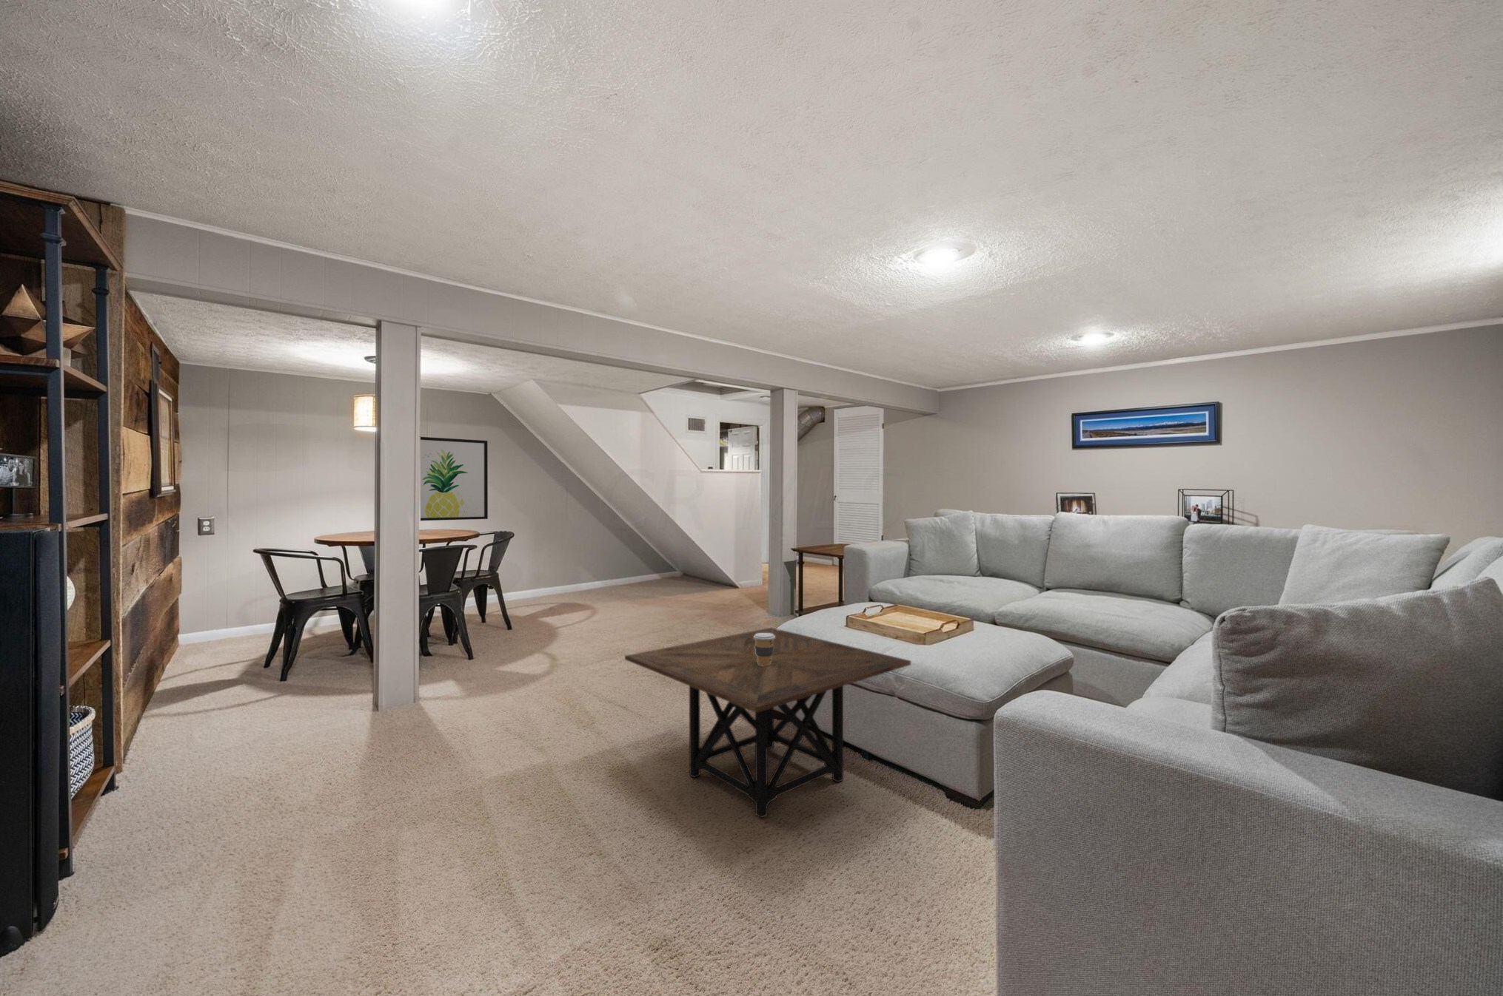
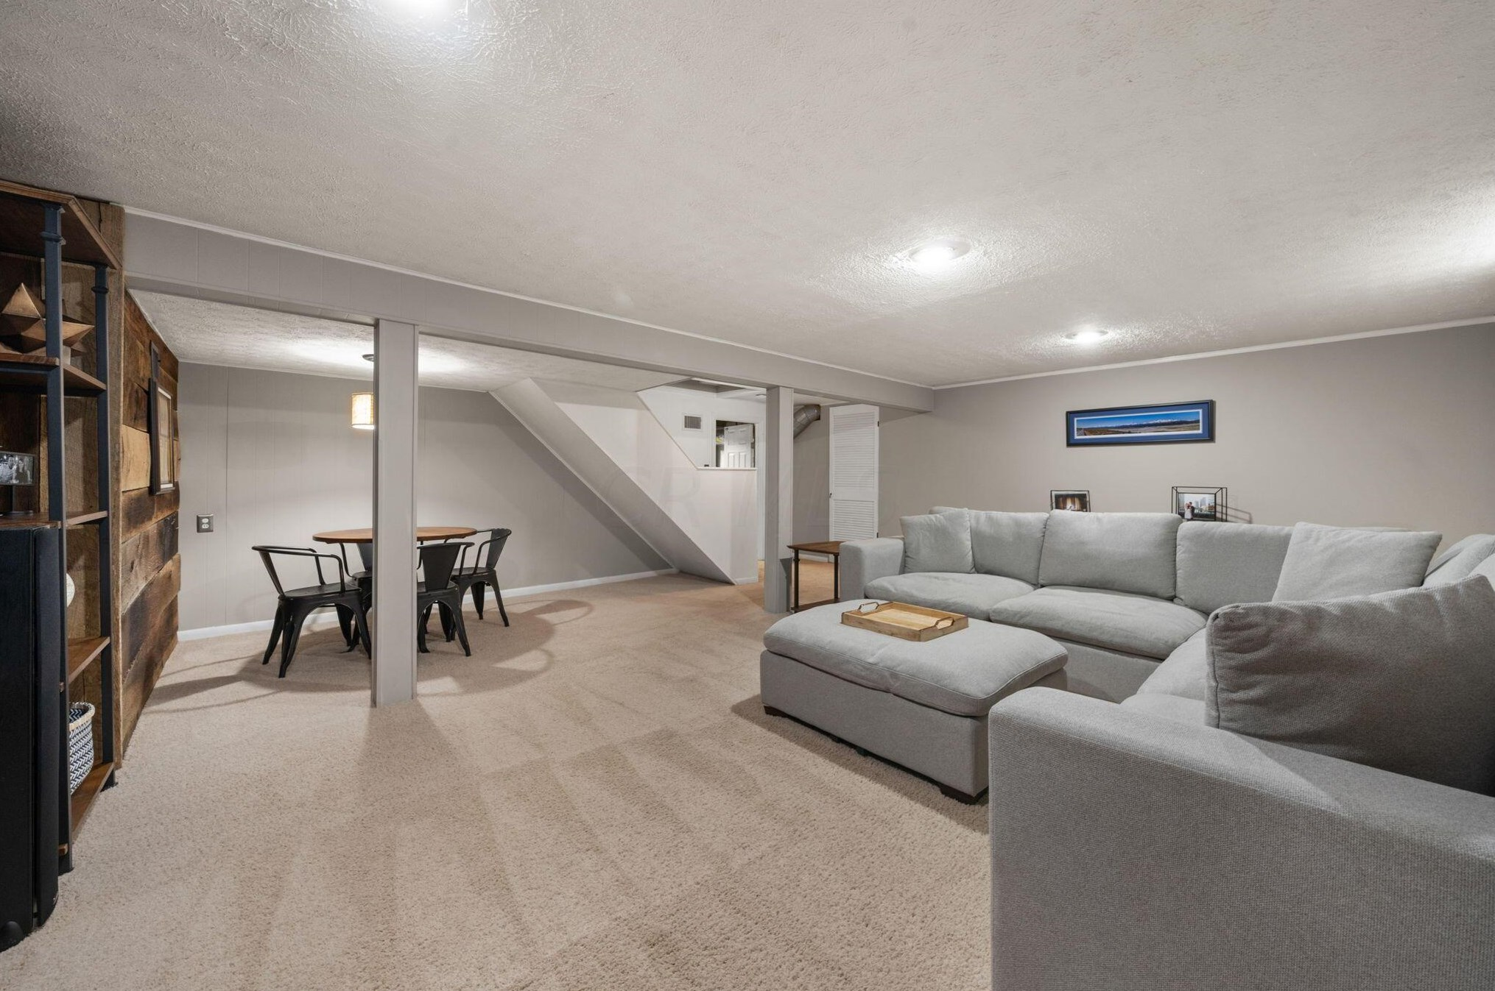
- side table [624,627,911,818]
- coffee cup [753,633,775,666]
- wall art [419,436,488,521]
